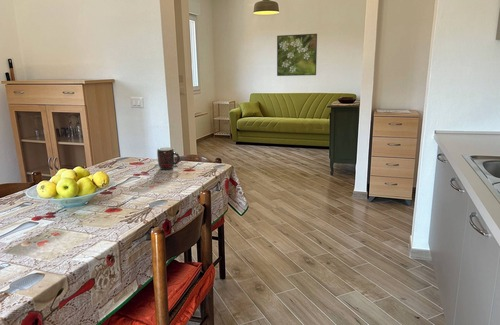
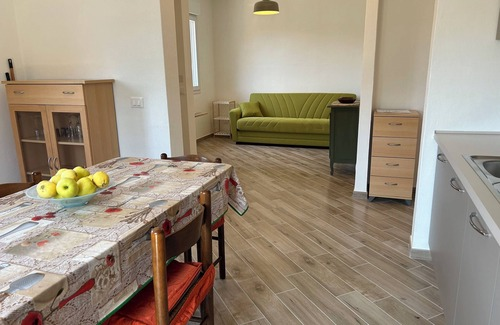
- mug [156,147,181,171]
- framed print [276,33,318,77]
